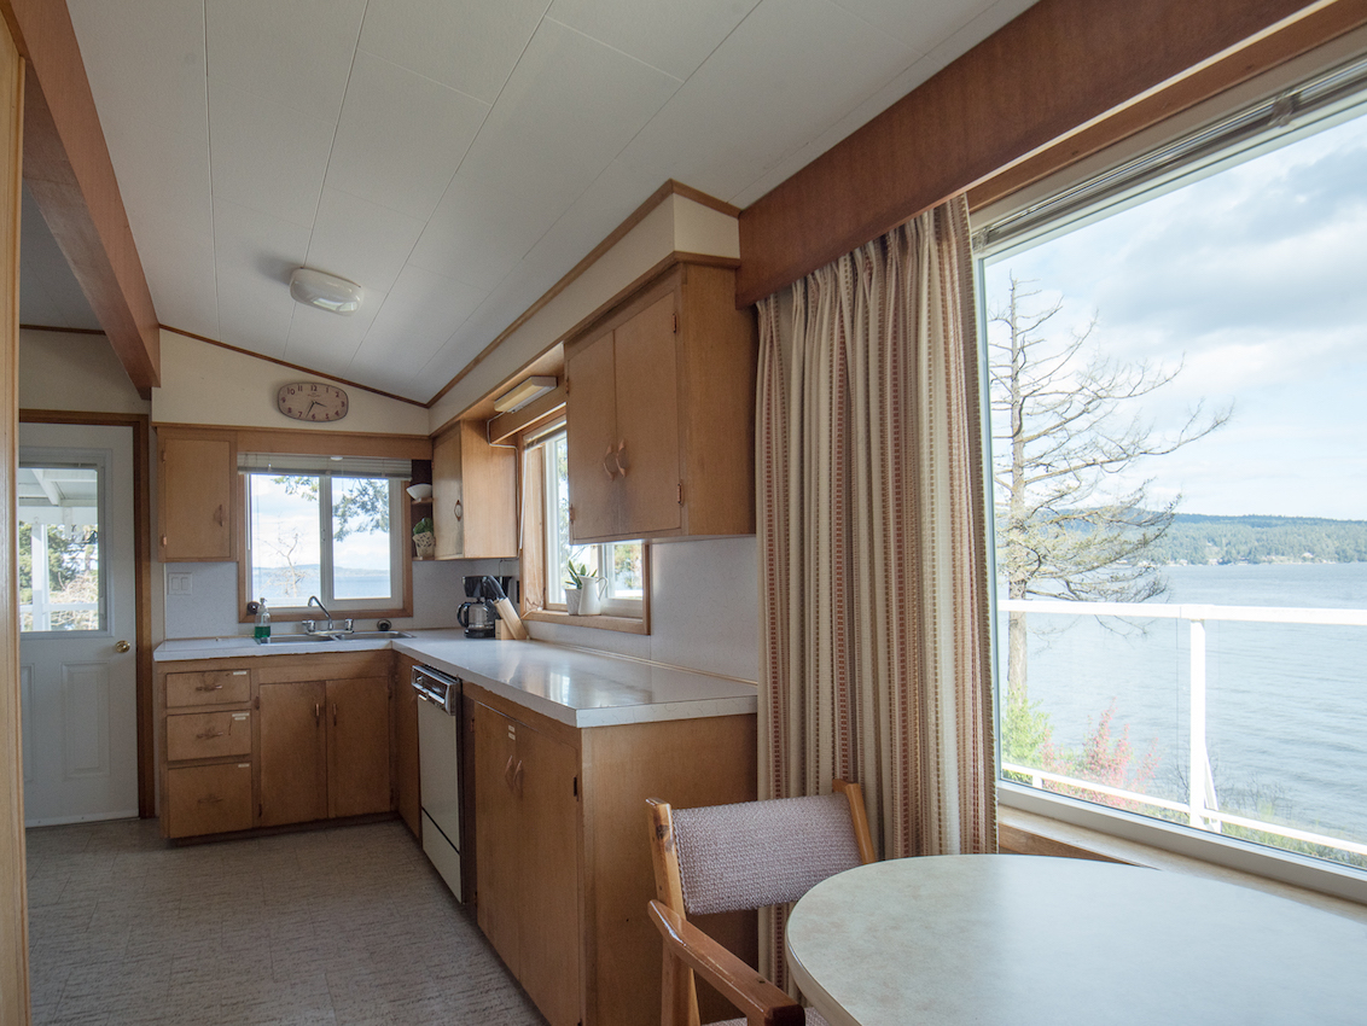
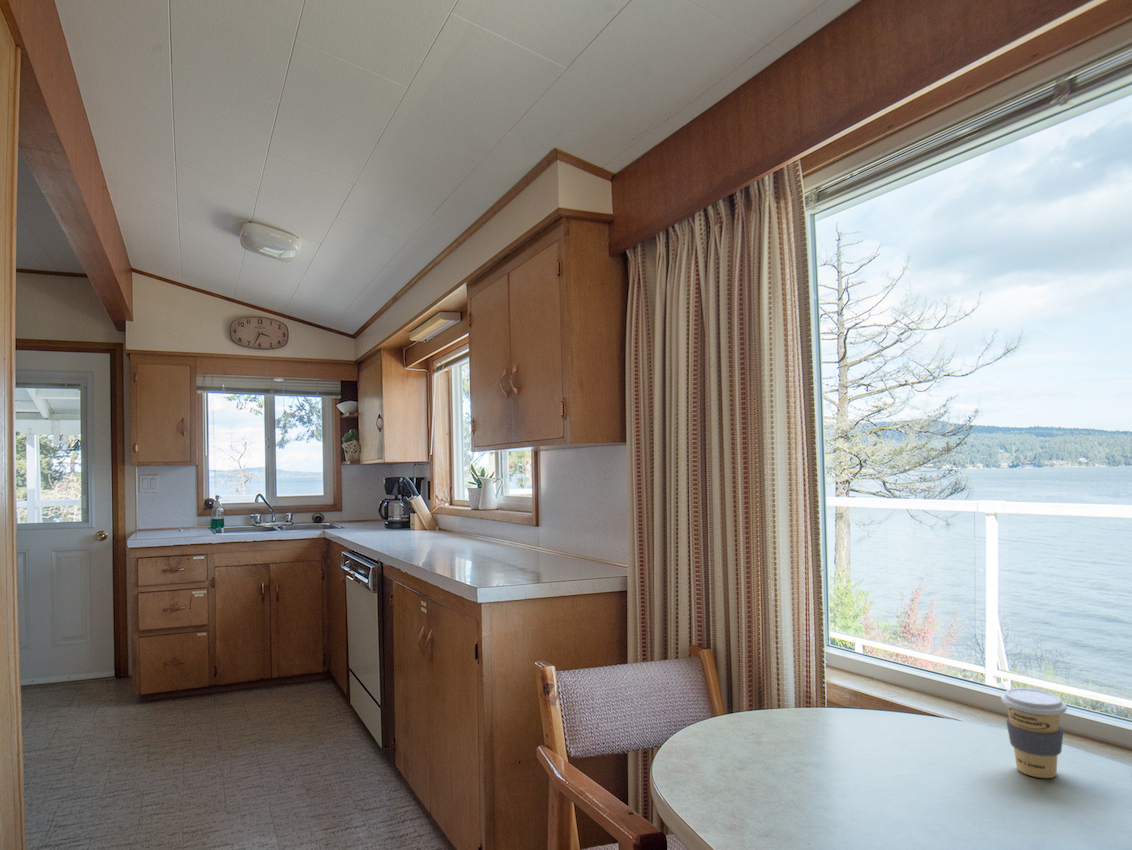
+ coffee cup [1000,687,1068,779]
